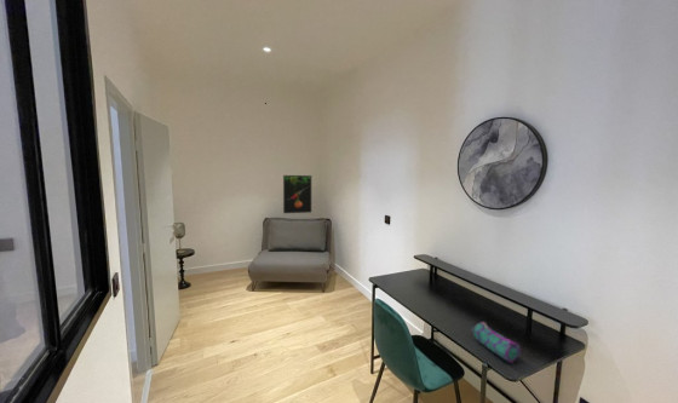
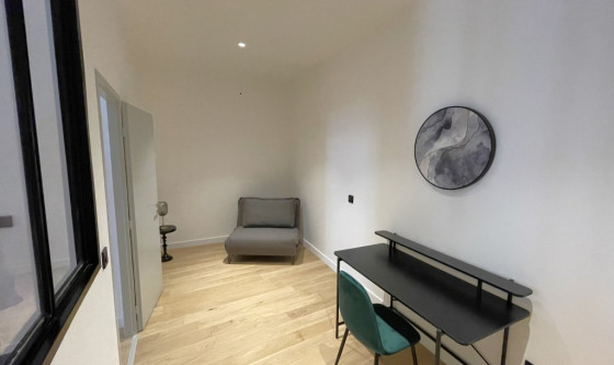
- pencil case [470,321,522,364]
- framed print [282,174,312,214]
